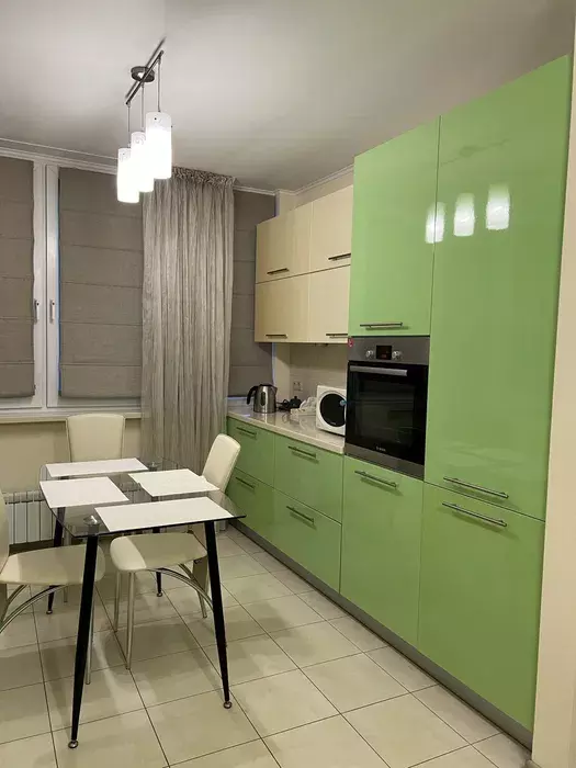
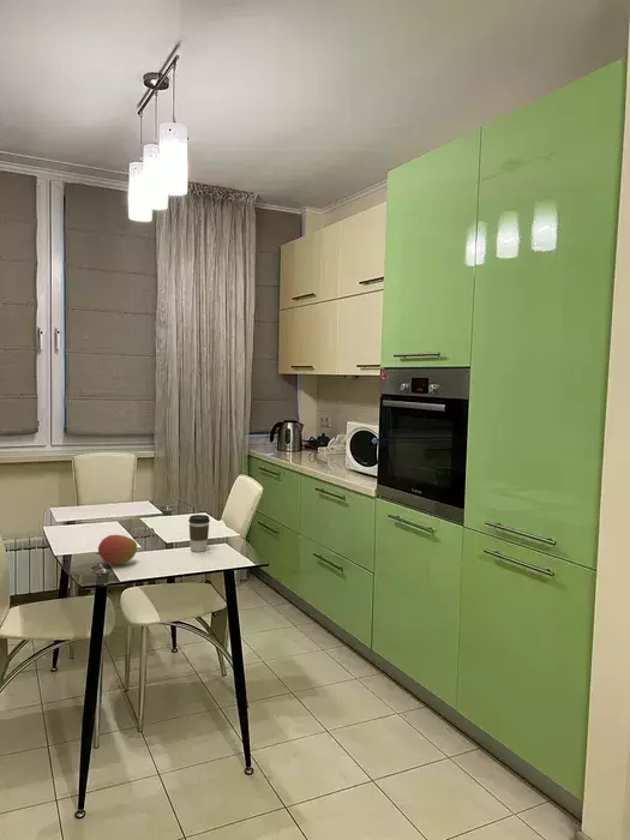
+ coffee cup [187,514,211,553]
+ fruit [96,534,138,566]
